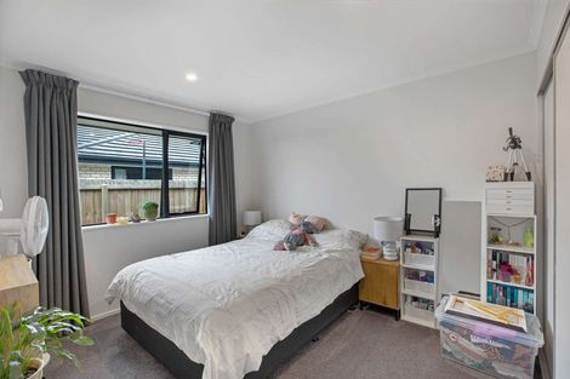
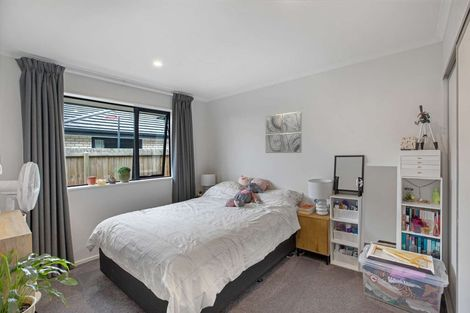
+ wall art [265,110,303,154]
